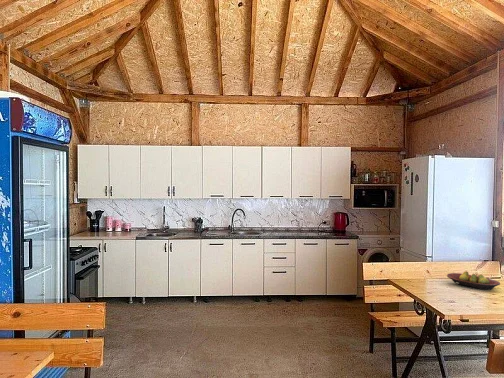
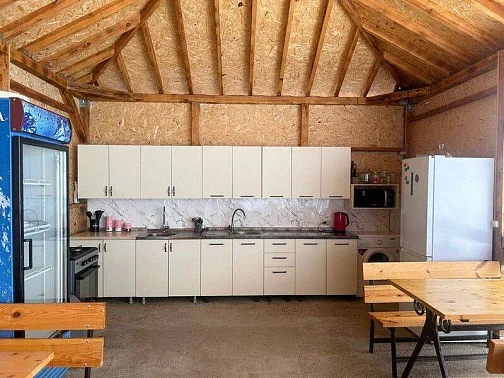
- fruit bowl [446,270,501,291]
